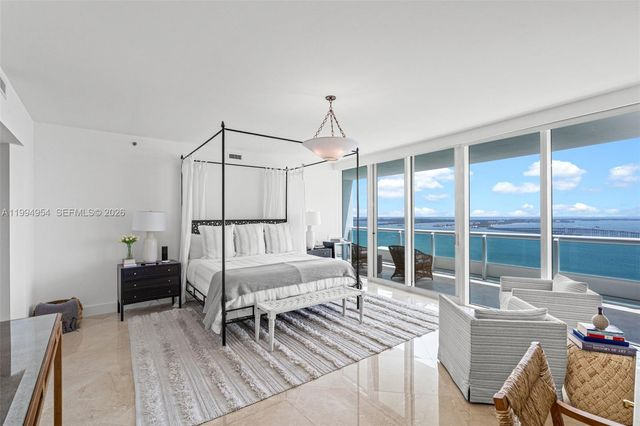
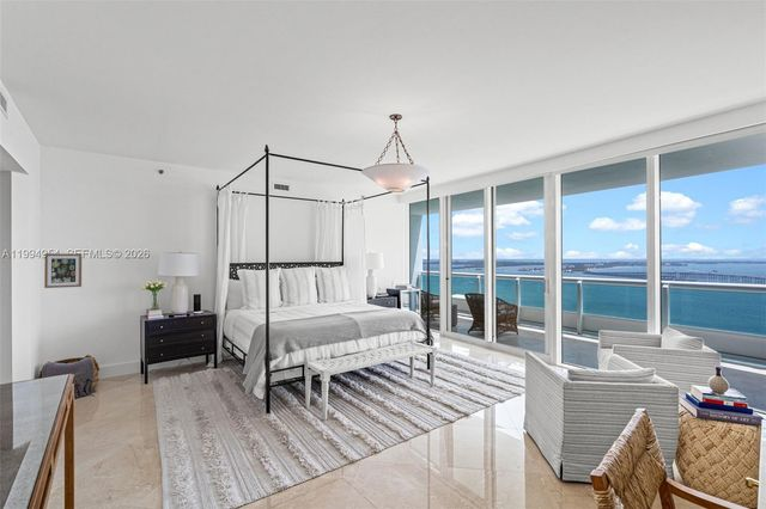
+ wall art [43,252,83,289]
